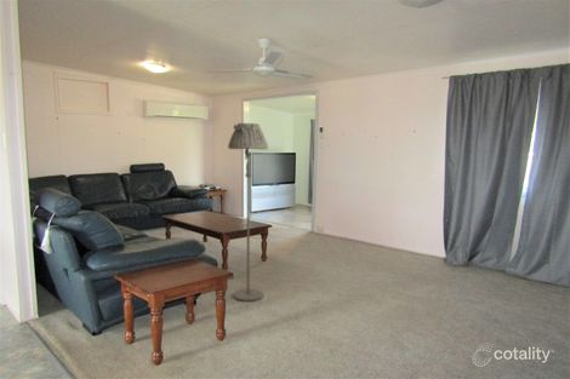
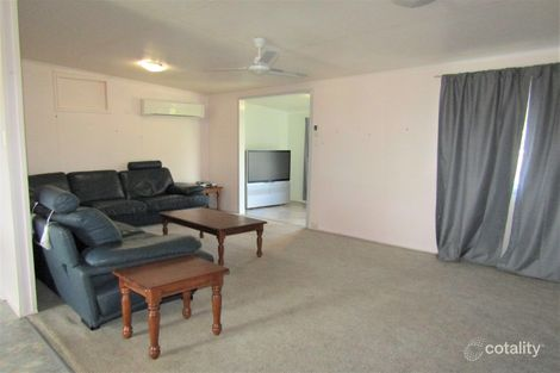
- floor lamp [227,122,269,303]
